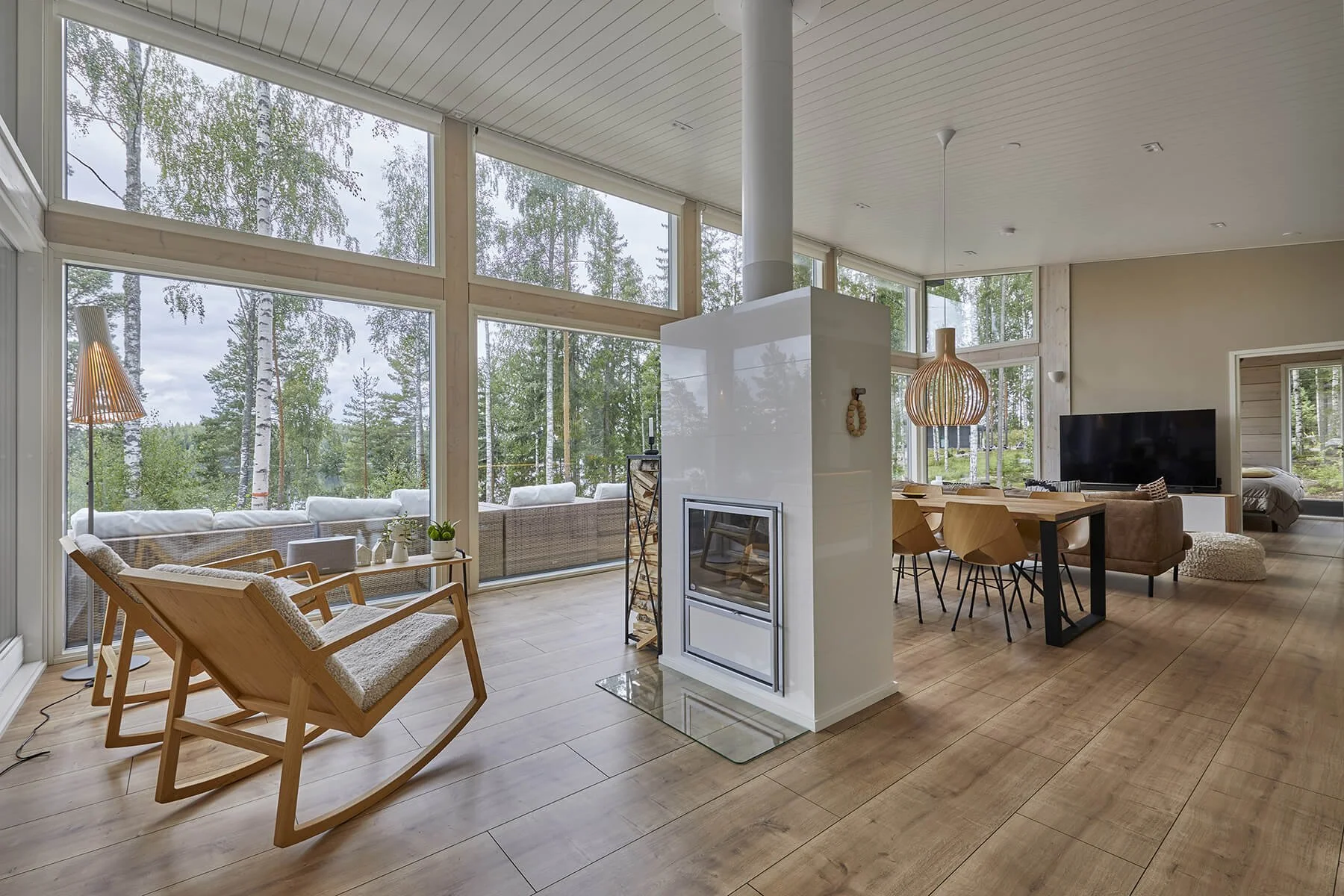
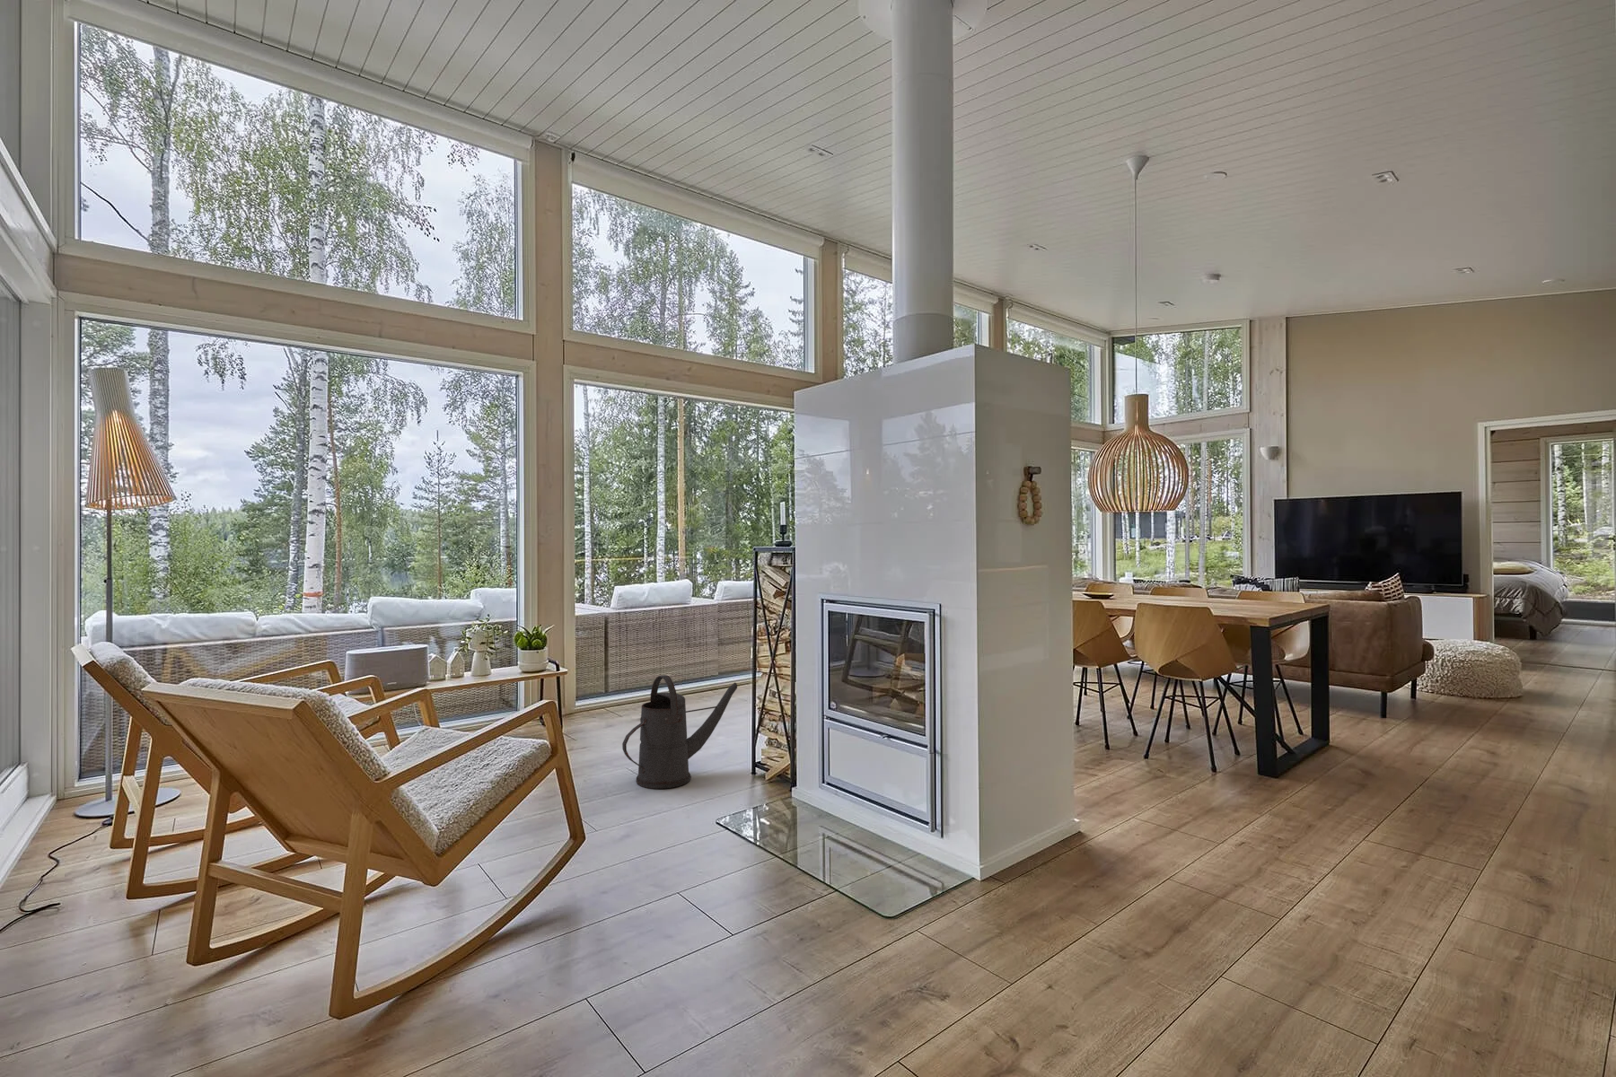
+ watering can [622,674,738,790]
